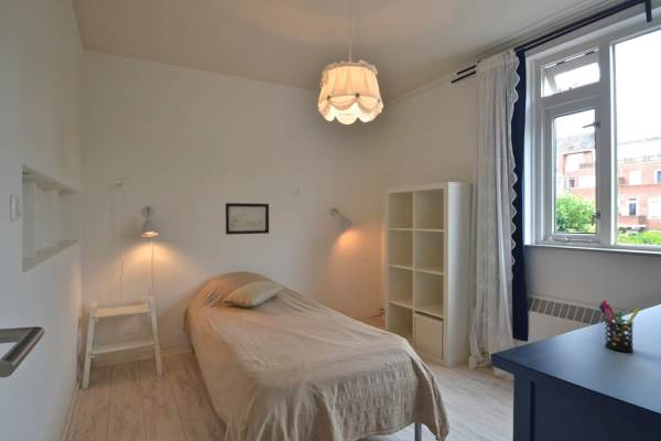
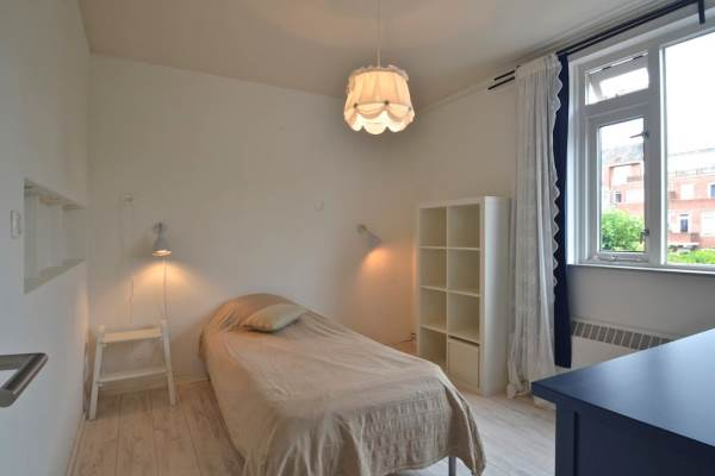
- wall art [225,202,270,236]
- pen holder [598,299,641,353]
